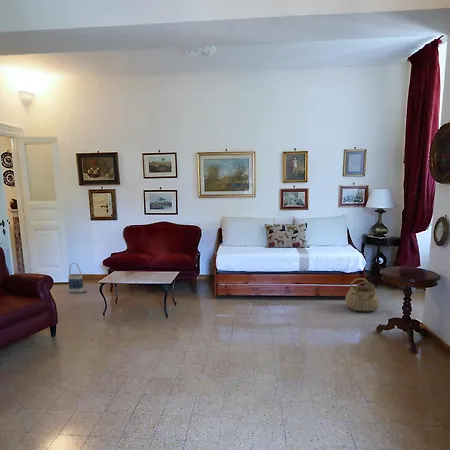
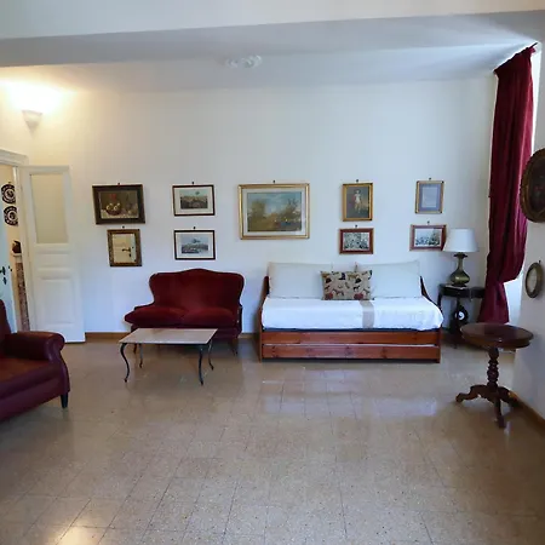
- bag [67,262,84,293]
- basket [344,277,380,312]
